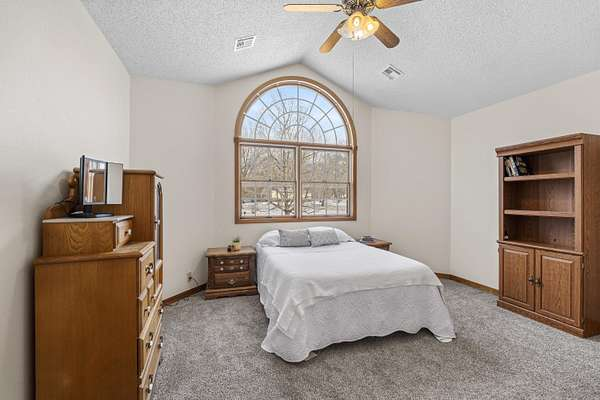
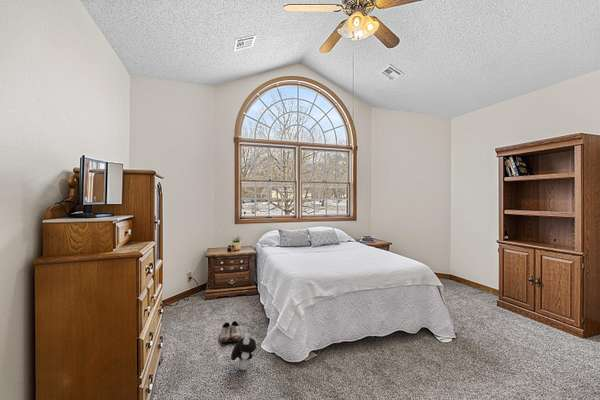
+ shoe [218,320,242,343]
+ plush toy [230,332,257,371]
